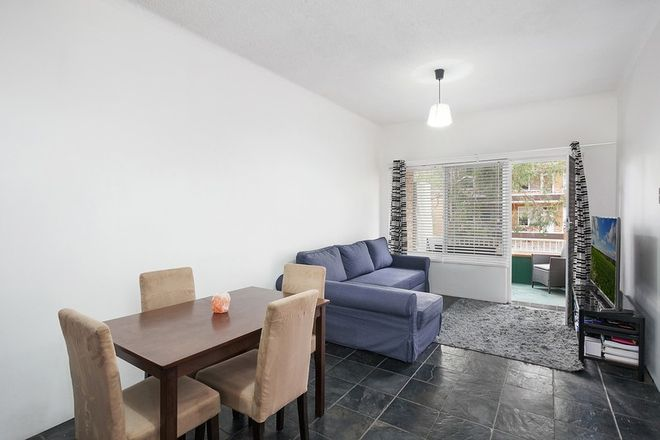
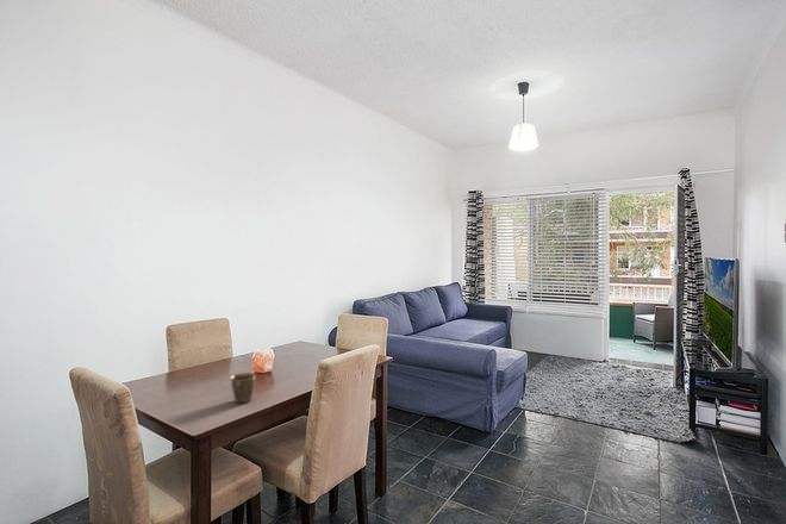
+ mug [229,372,257,404]
